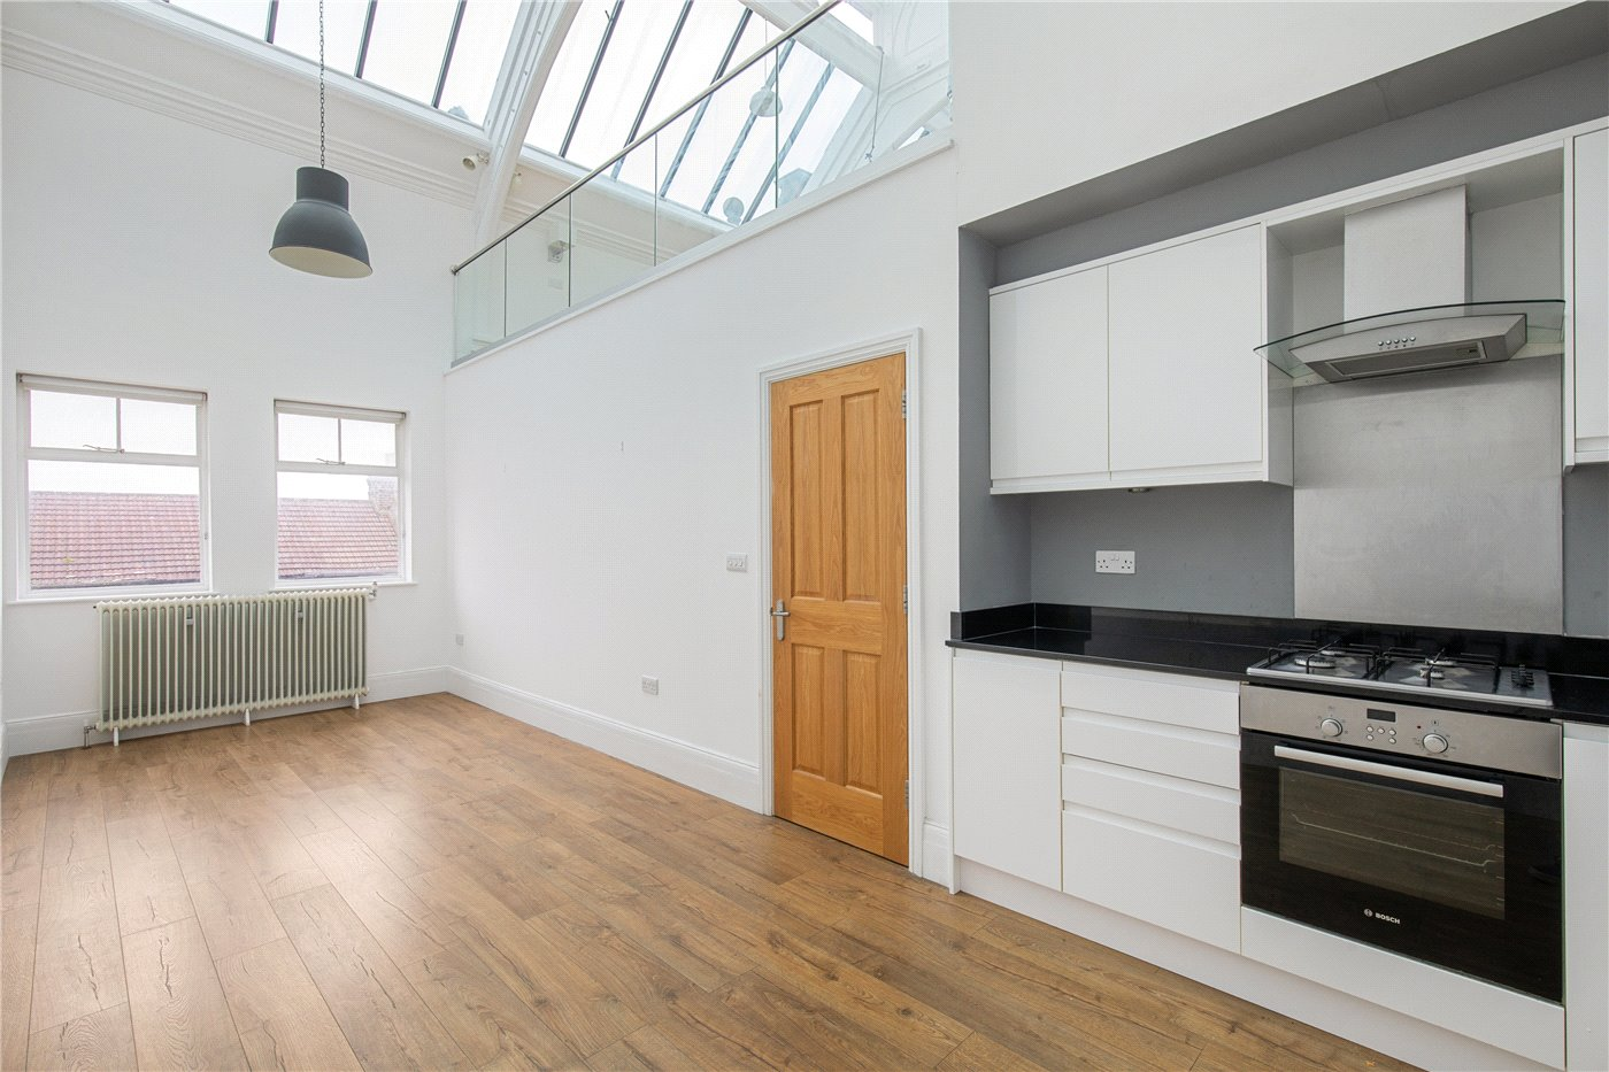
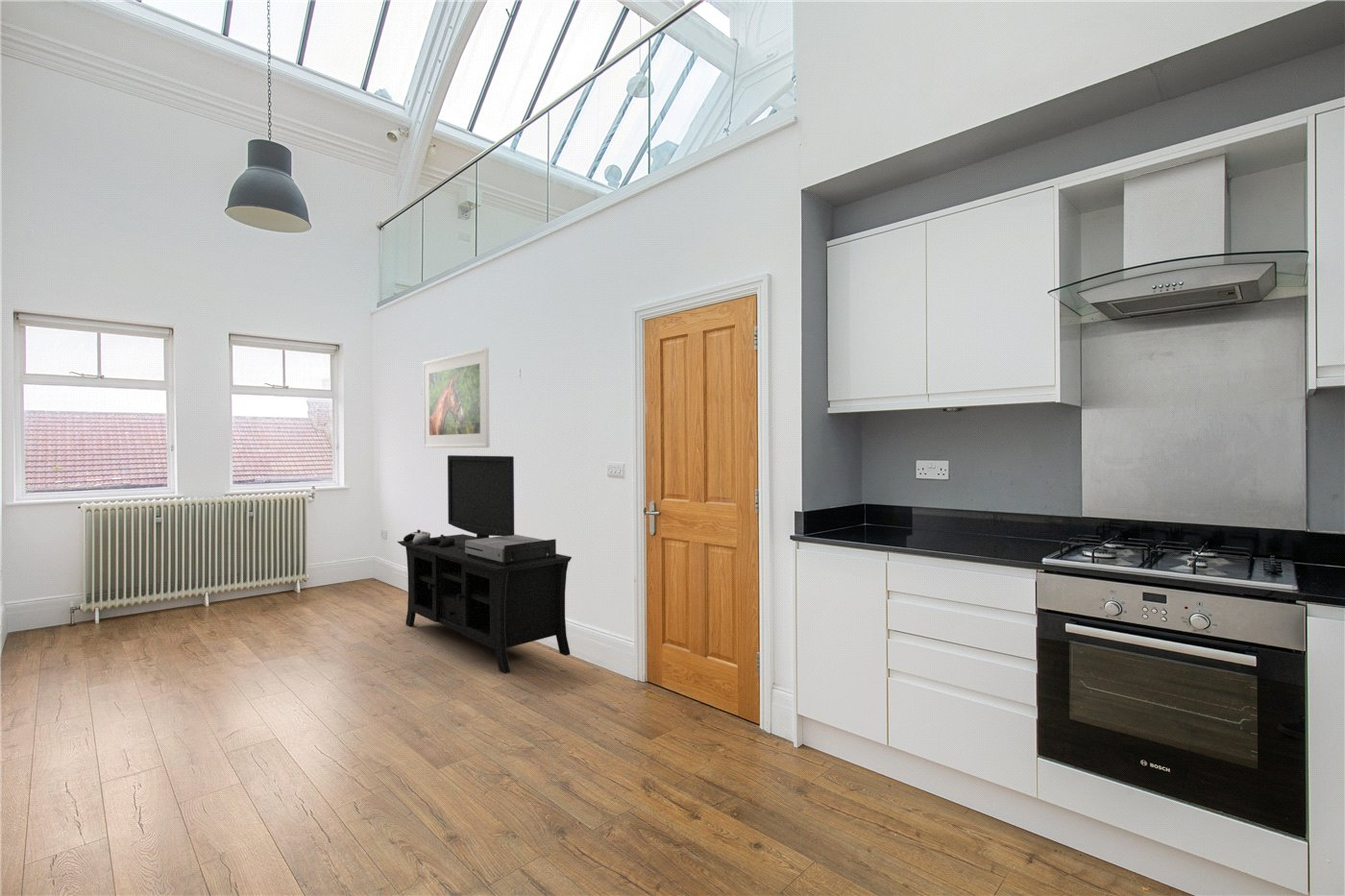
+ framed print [422,347,490,448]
+ media console [397,454,573,675]
